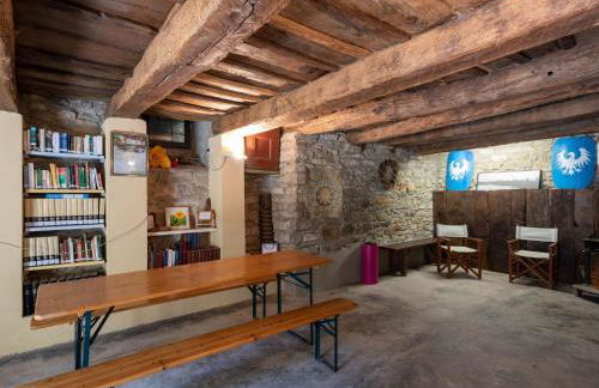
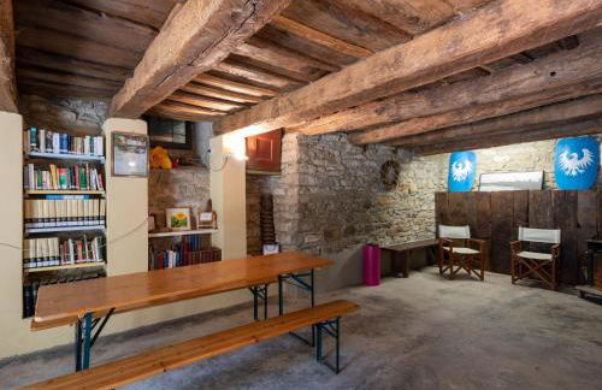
- wall art [303,165,344,220]
